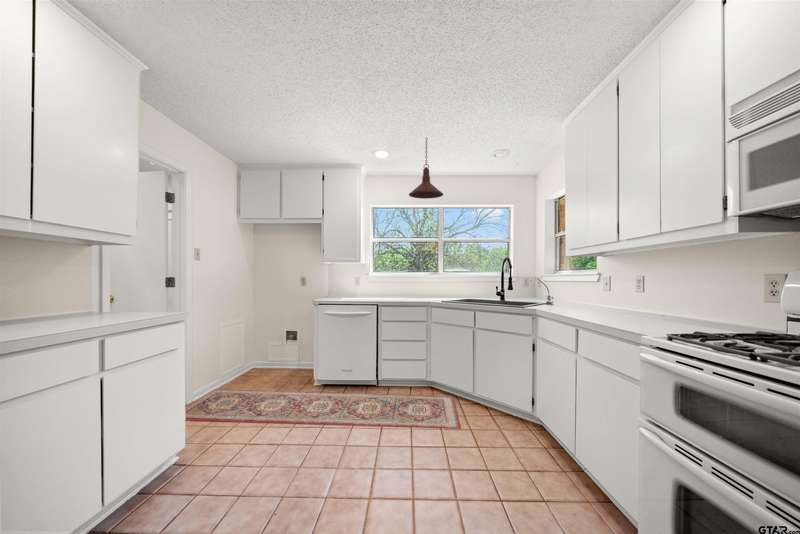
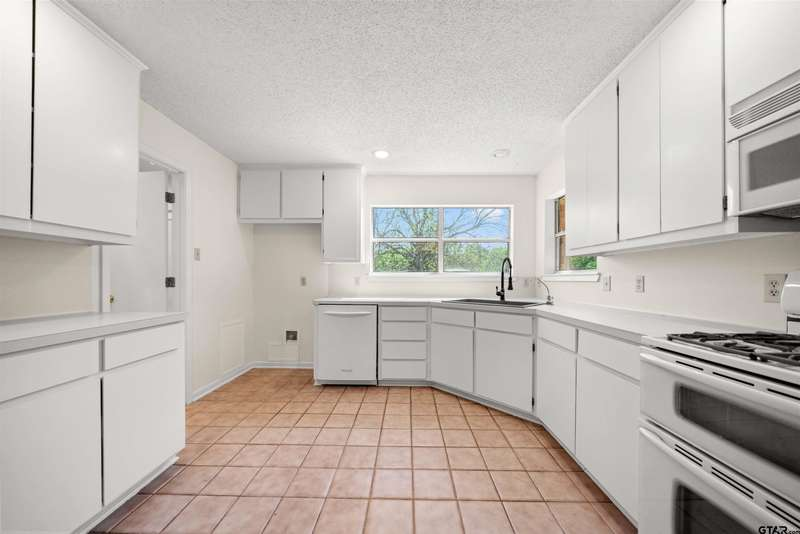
- rug [185,388,462,430]
- pendant light [408,136,444,200]
